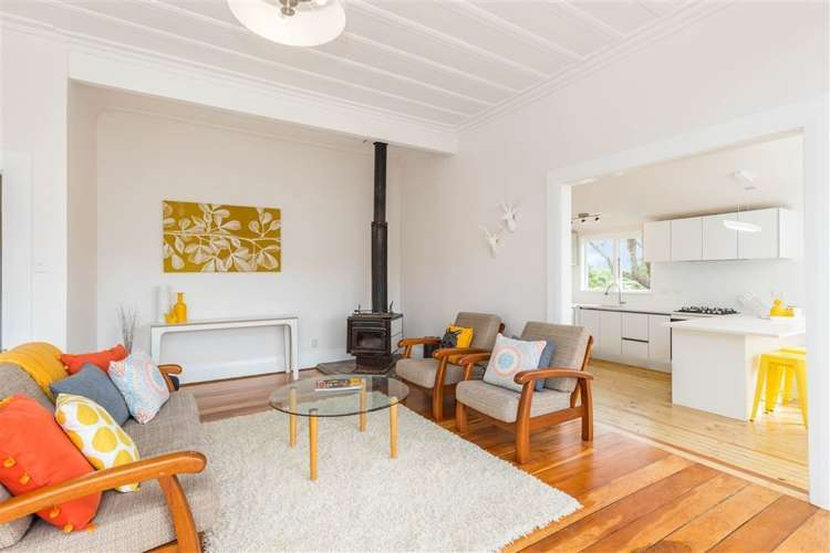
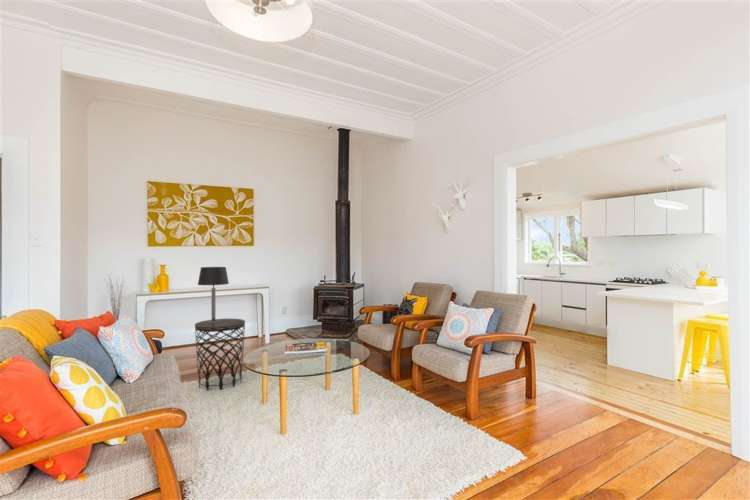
+ table lamp [197,266,230,323]
+ side table [194,318,246,392]
